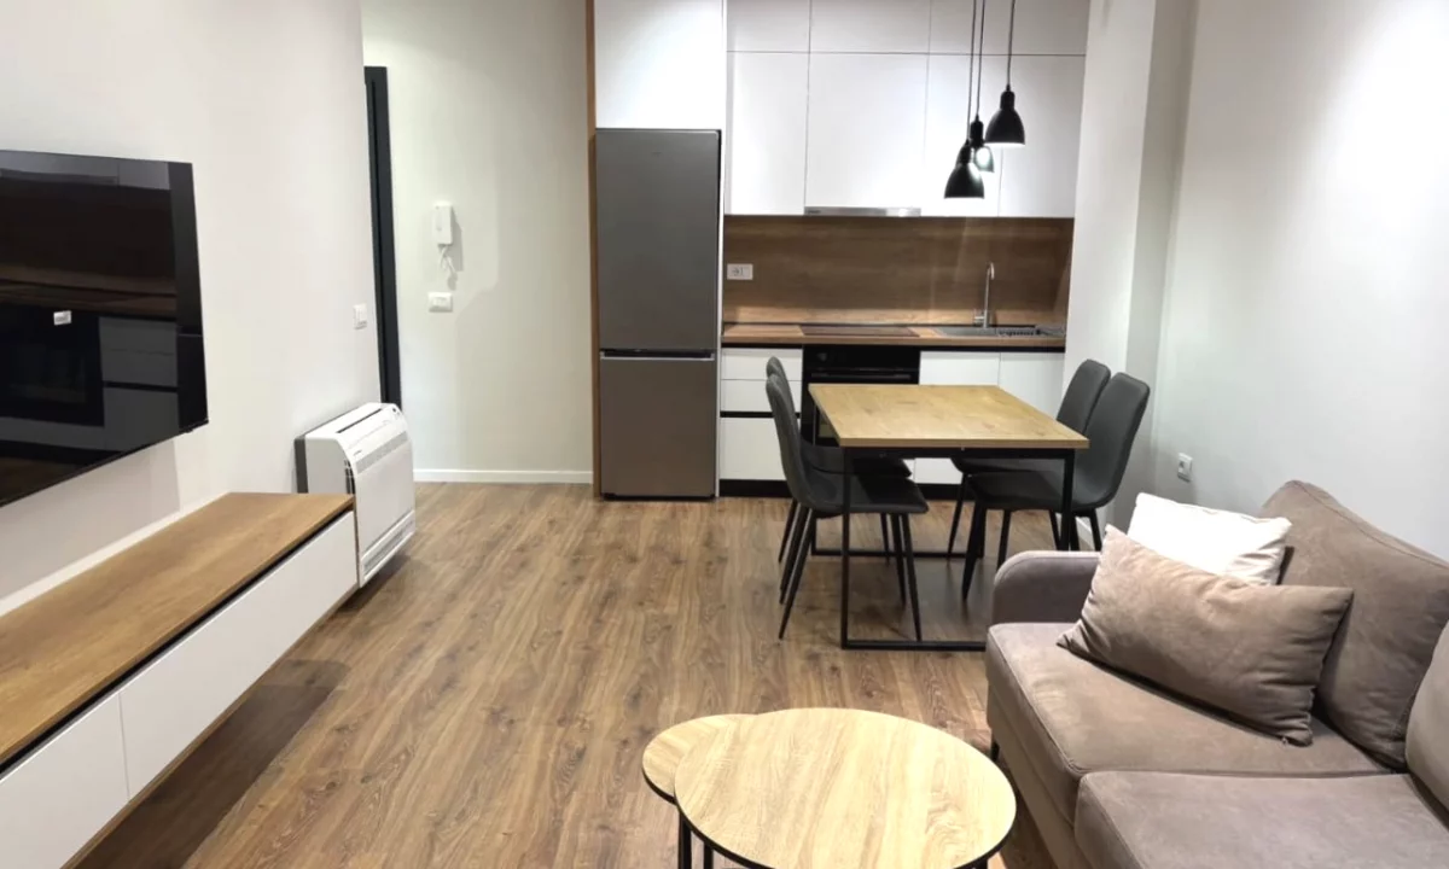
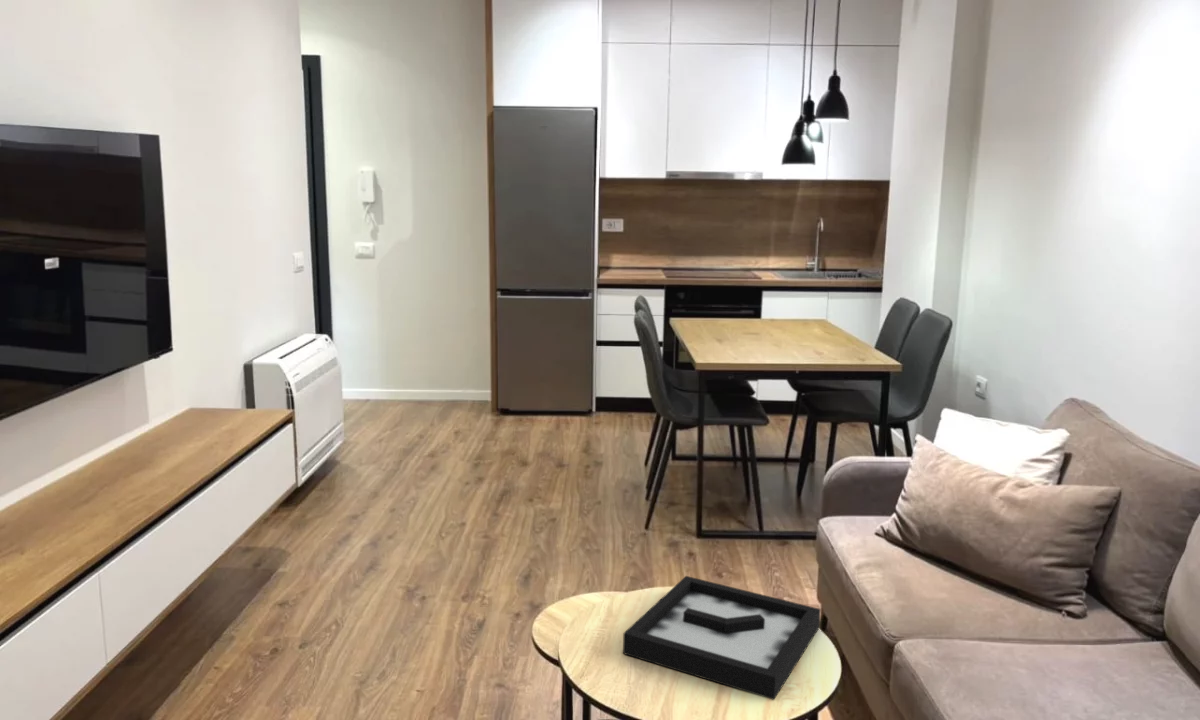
+ decorative tray [622,575,821,701]
